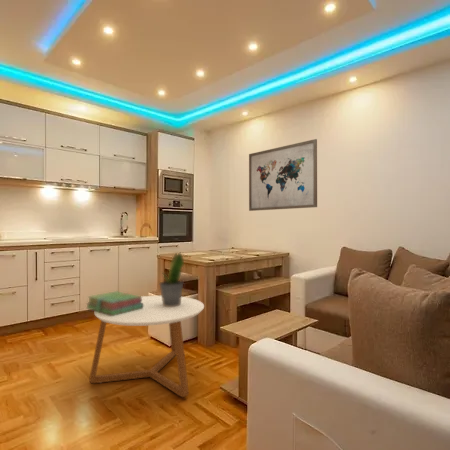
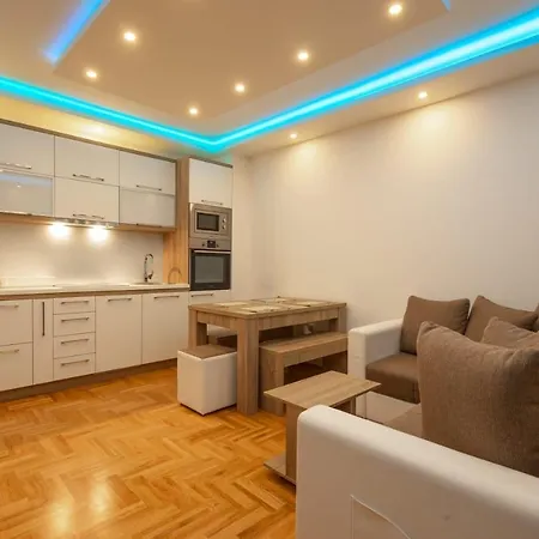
- wall art [248,138,318,212]
- potted plant [158,251,185,307]
- coffee table [88,295,205,398]
- stack of books [85,290,143,316]
